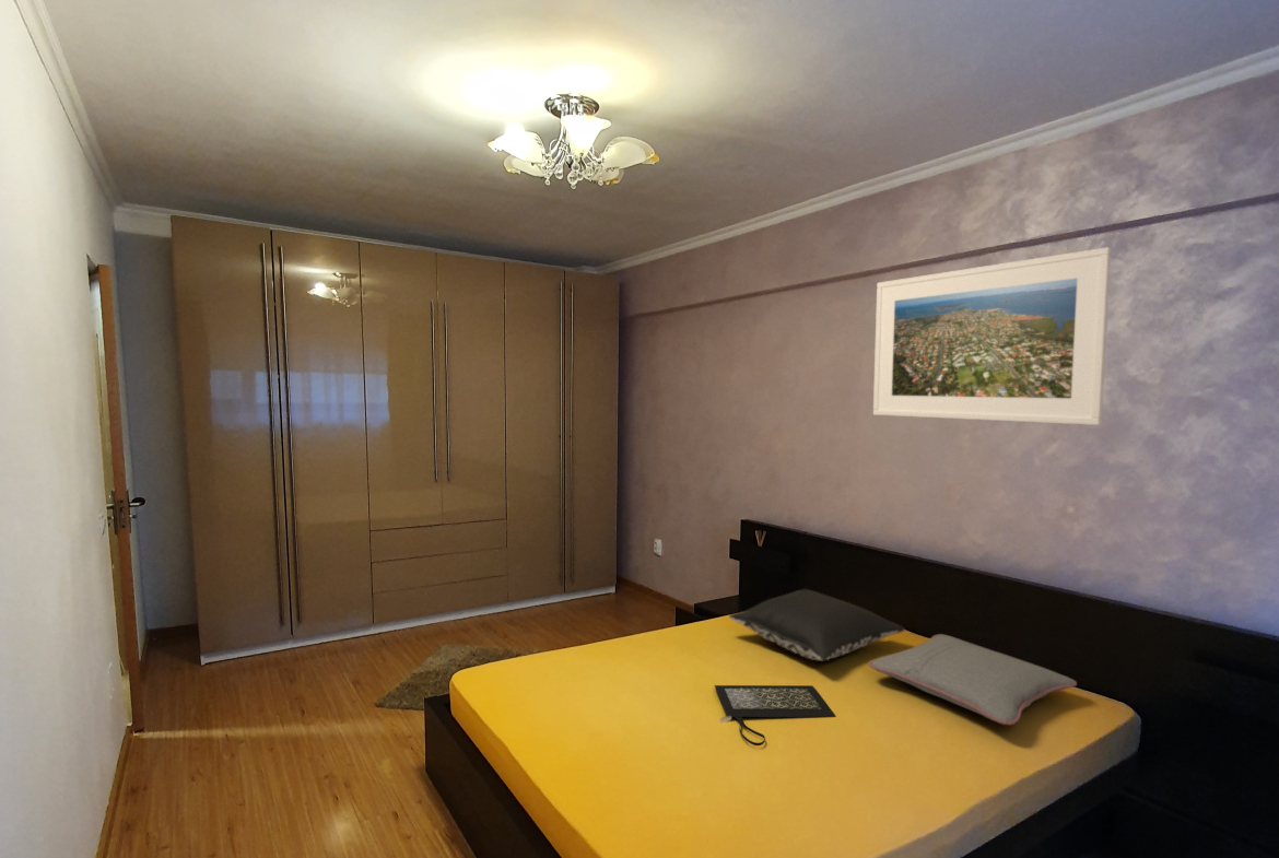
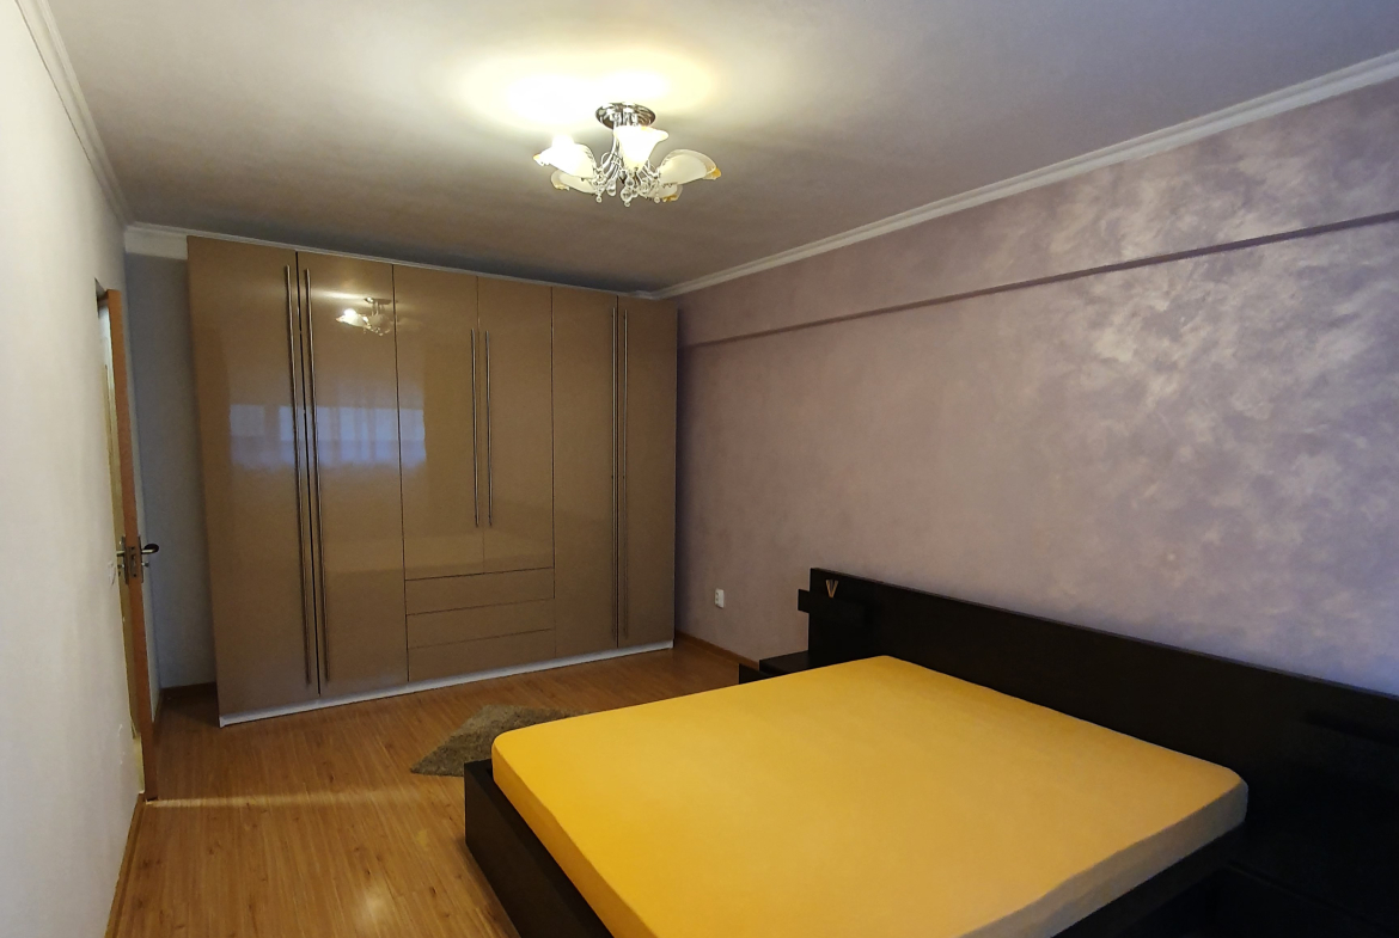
- pillow [867,633,1078,726]
- pillow [728,588,906,662]
- clutch bag [714,684,837,747]
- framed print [872,246,1112,426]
